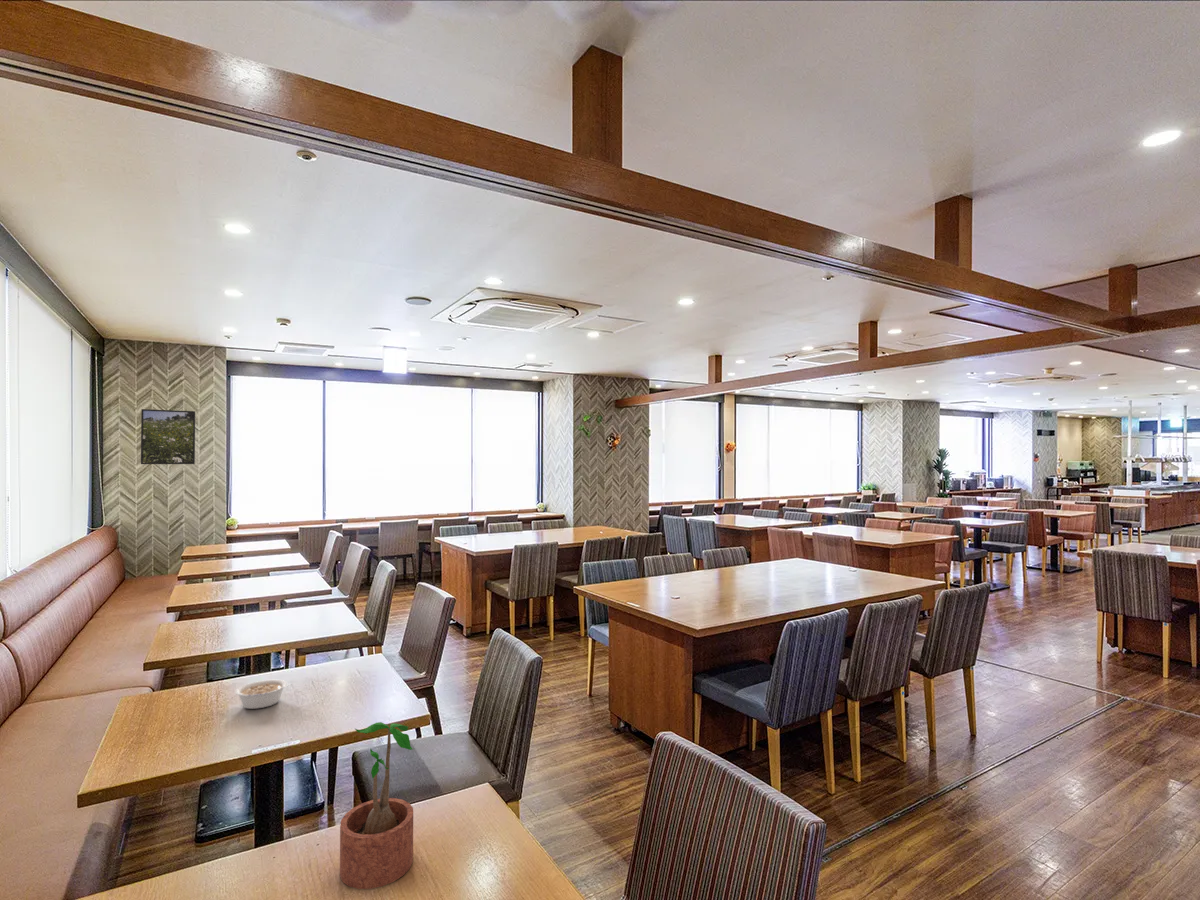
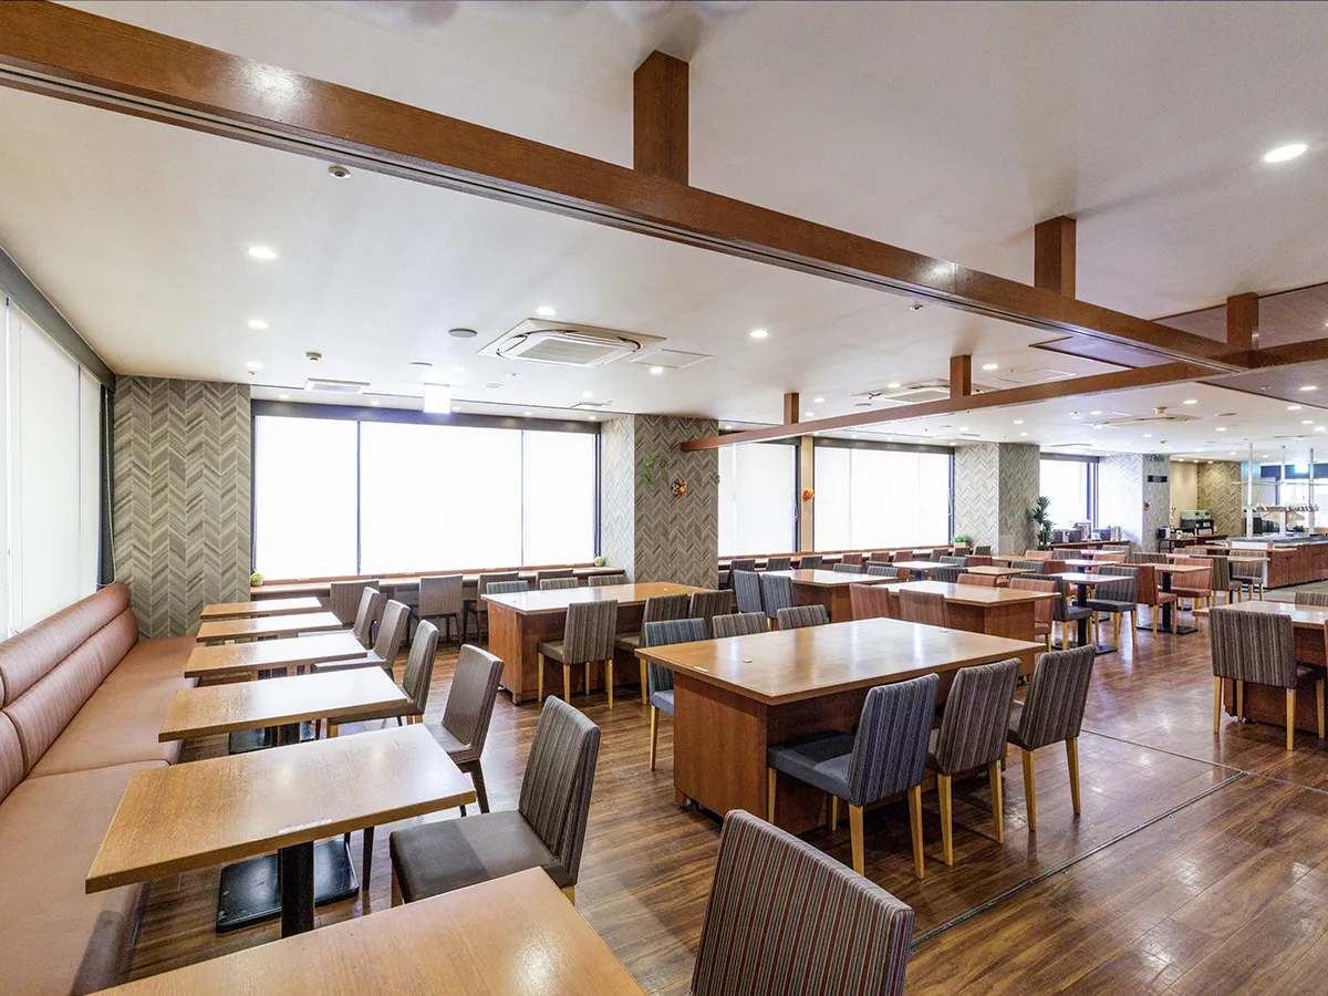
- potted plant [339,721,416,890]
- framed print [140,408,196,465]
- legume [234,679,291,710]
